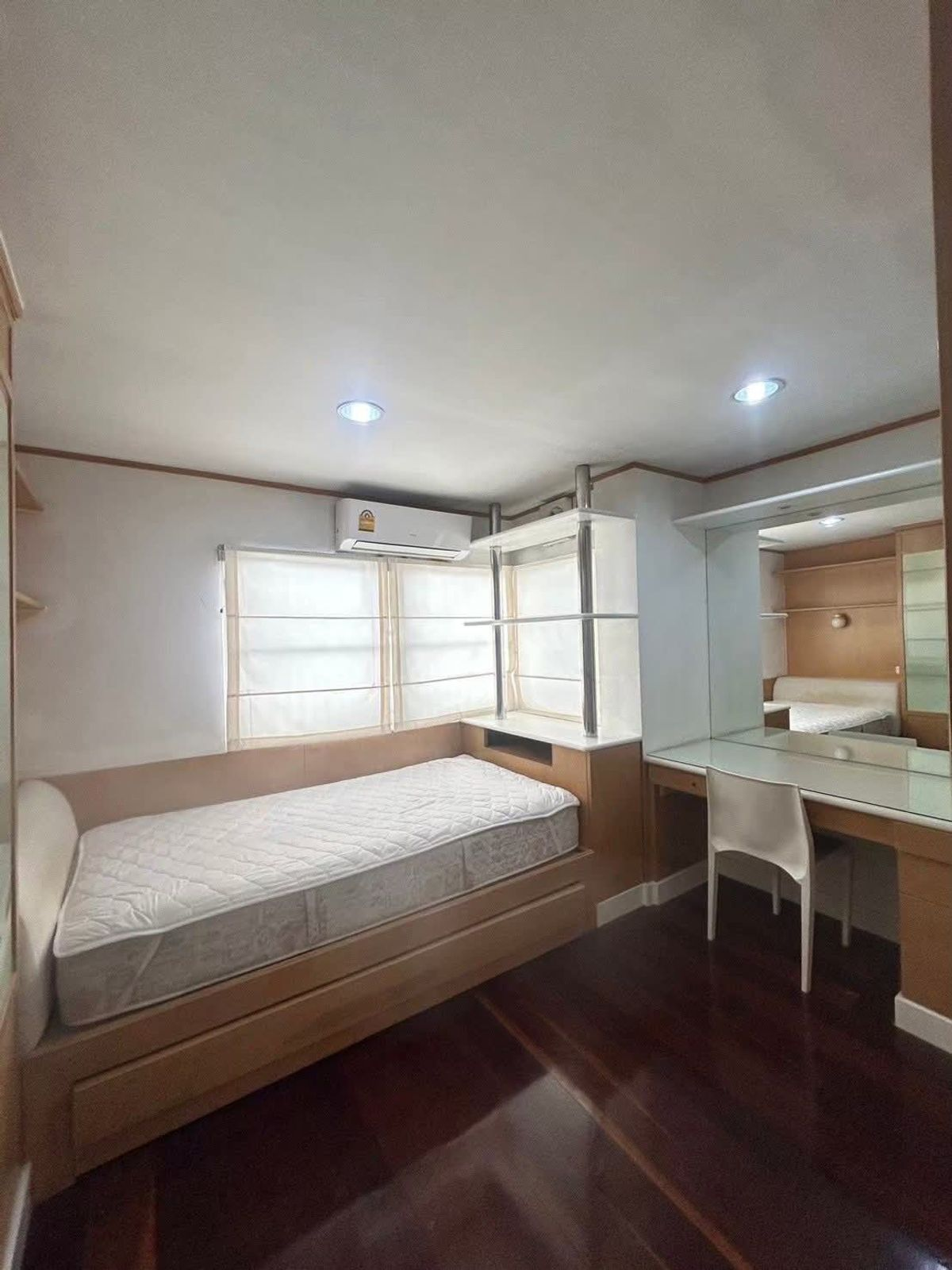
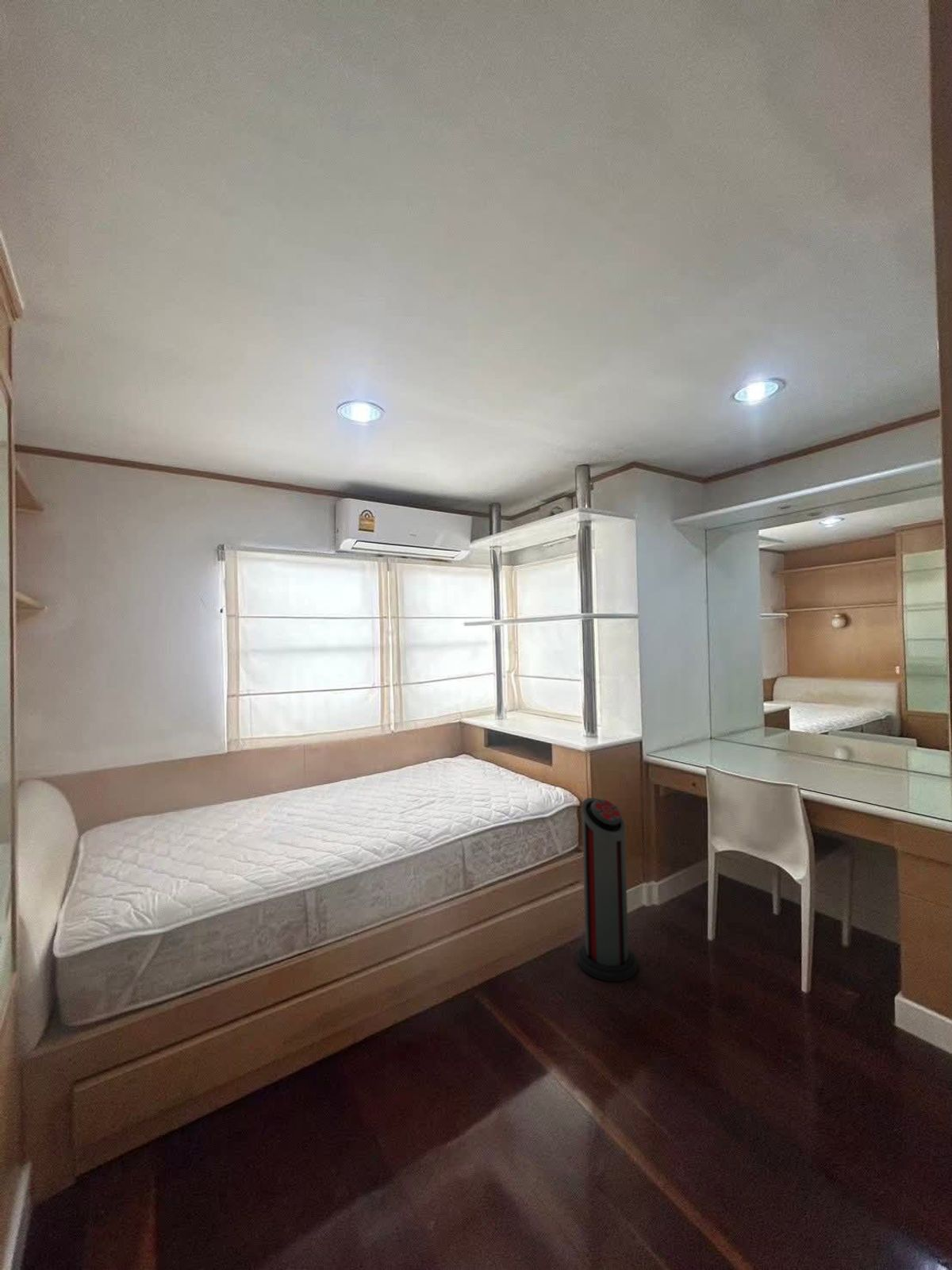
+ air purifier [577,797,638,983]
